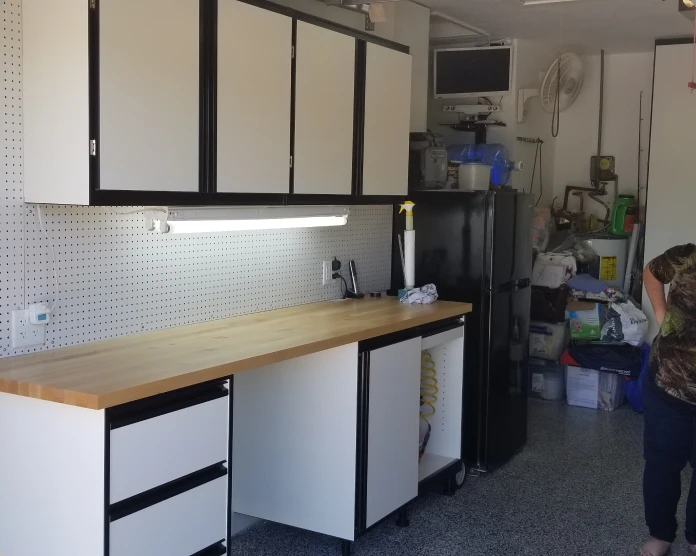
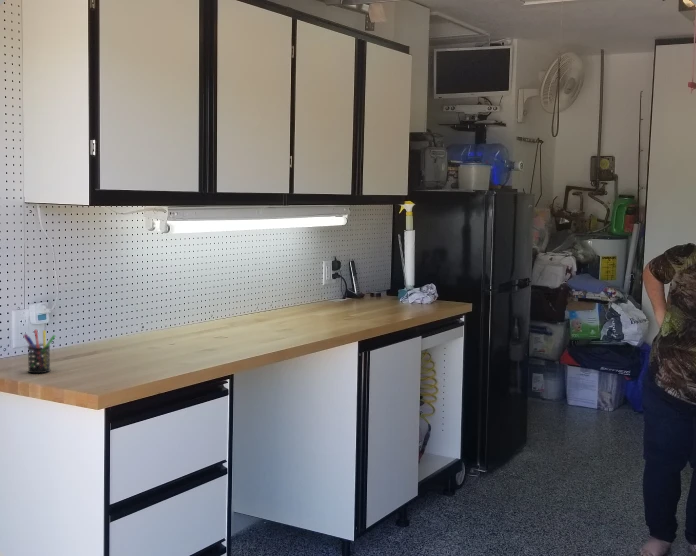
+ pen holder [23,329,56,374]
